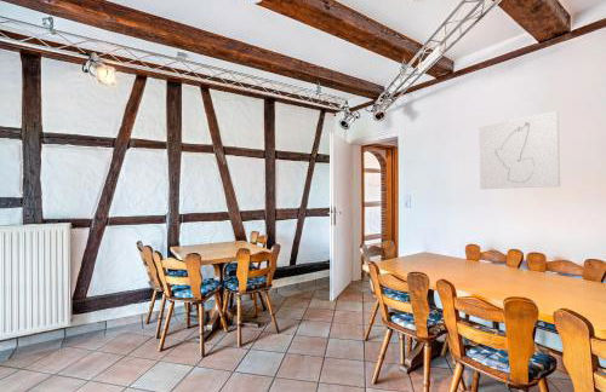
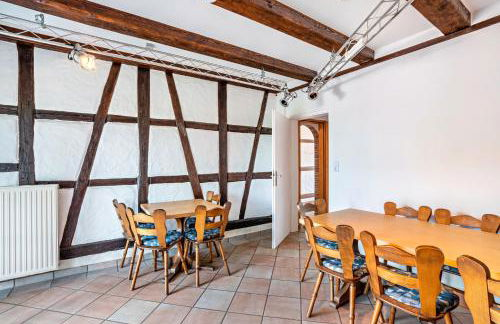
- wall art [478,110,561,190]
